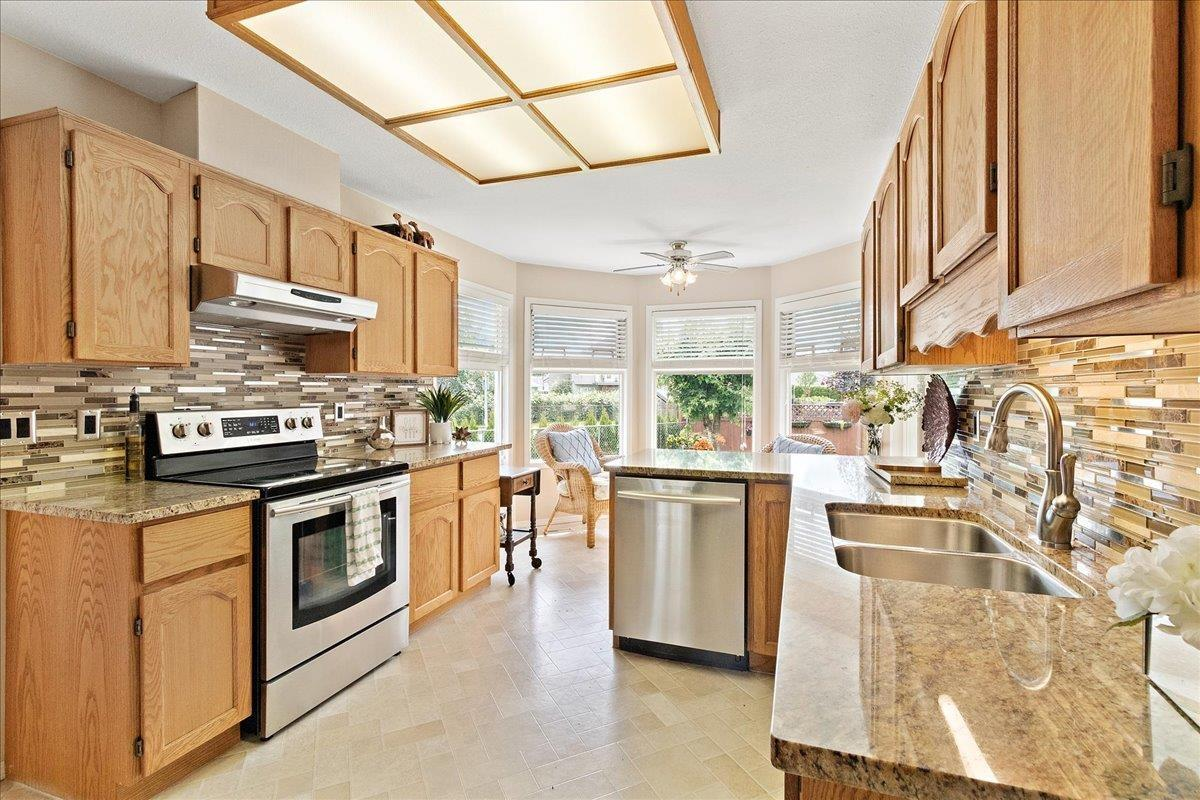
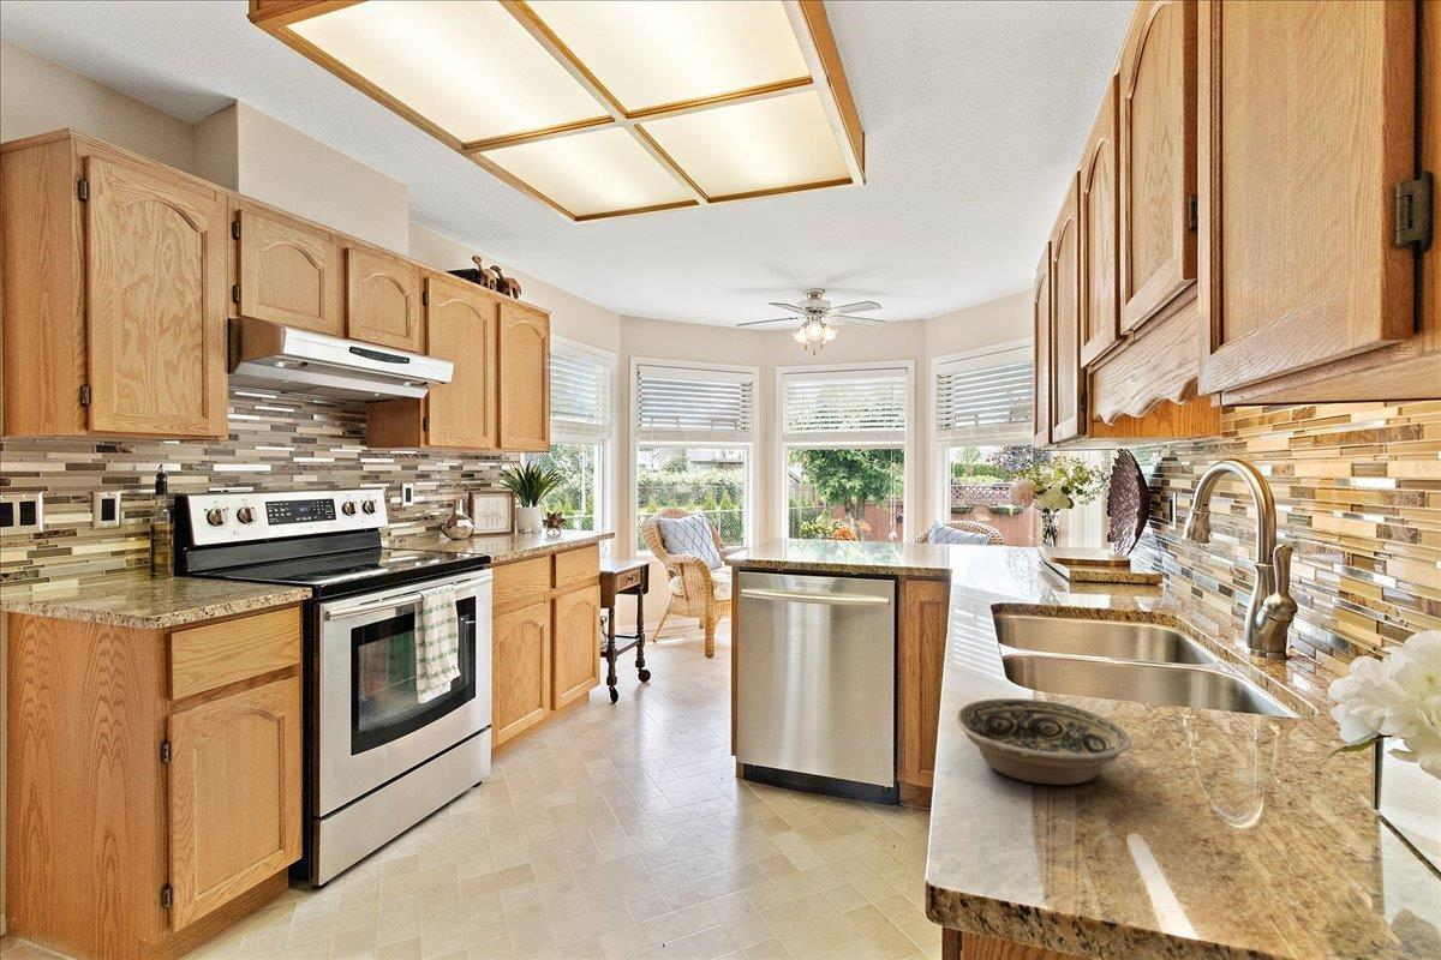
+ bowl [955,697,1132,786]
